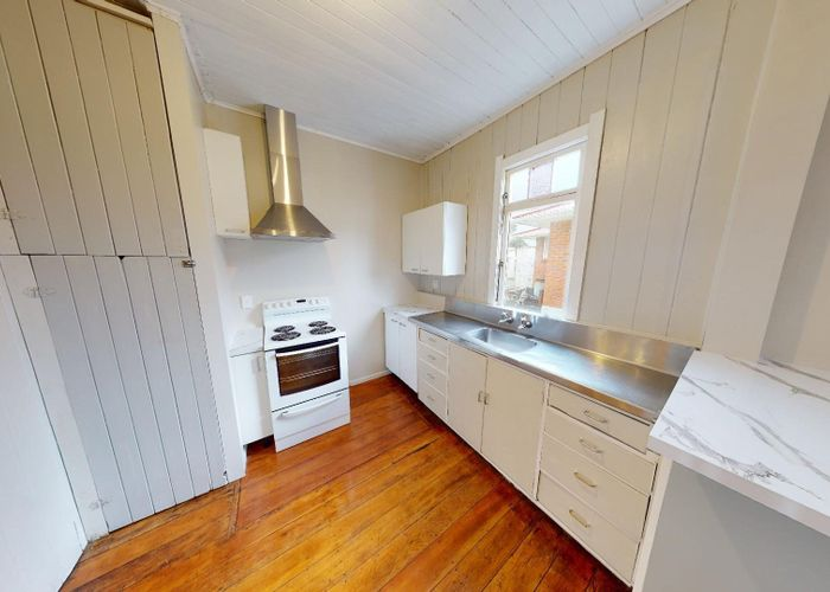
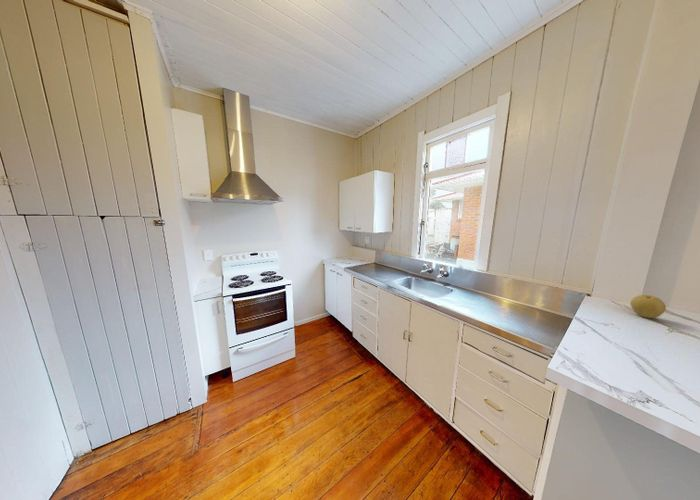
+ fruit [630,294,667,319]
